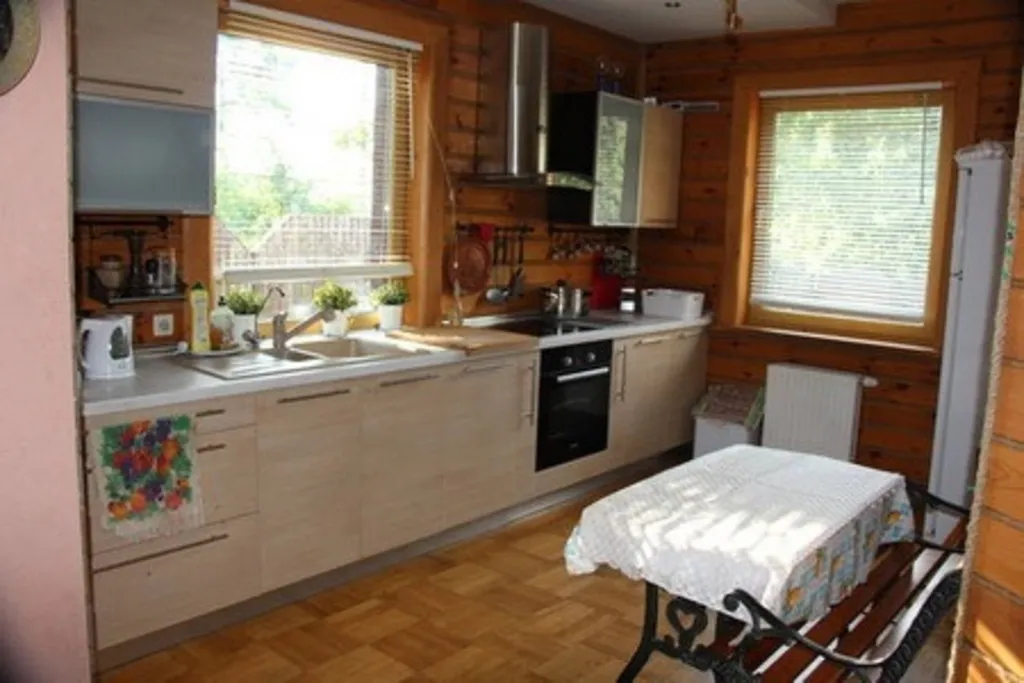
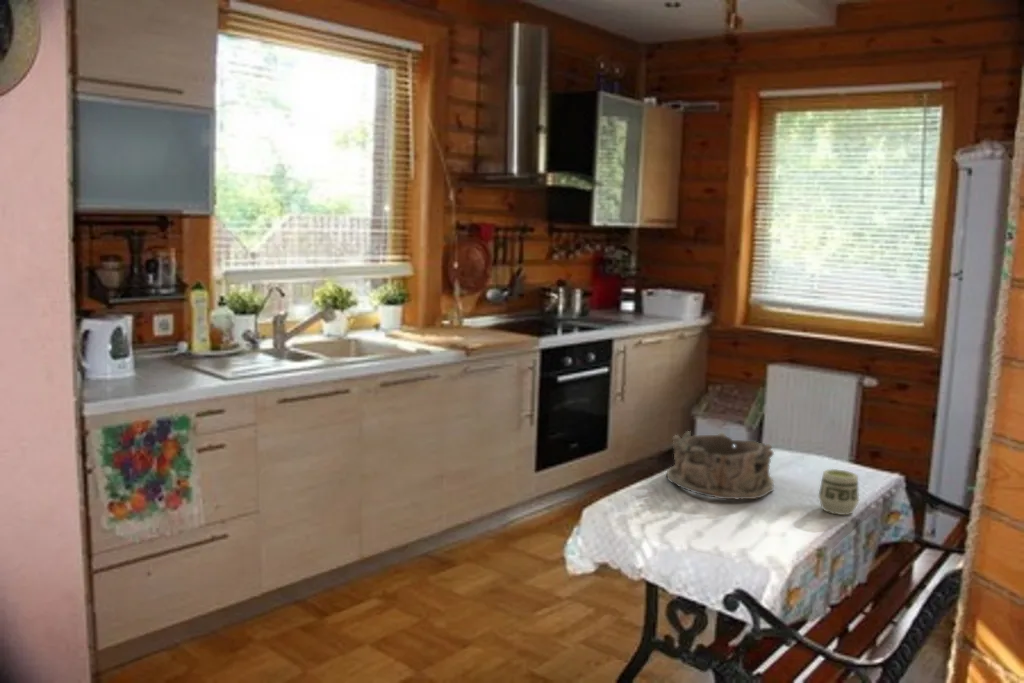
+ cup [817,468,860,516]
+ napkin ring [665,430,775,500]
